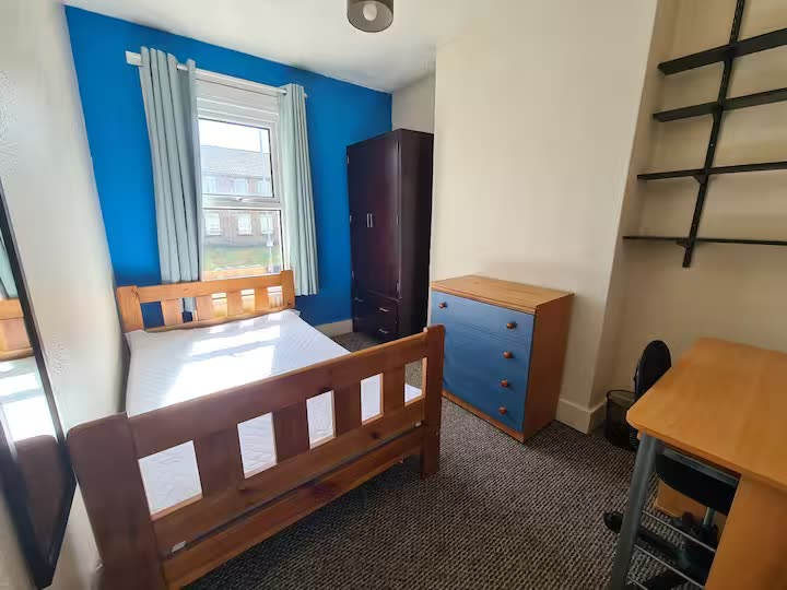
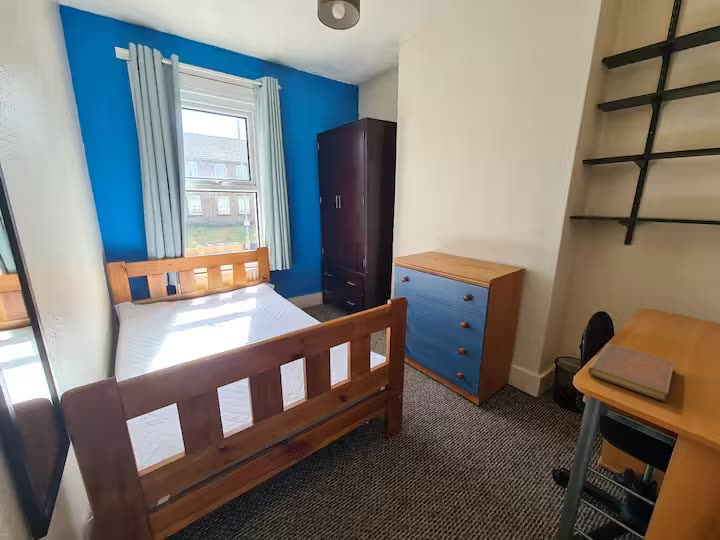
+ notebook [587,342,675,402]
